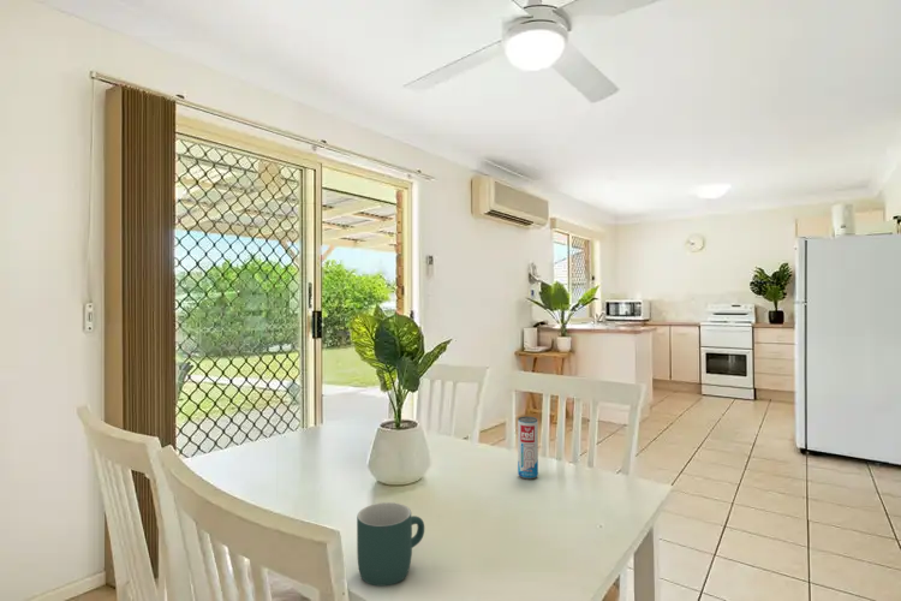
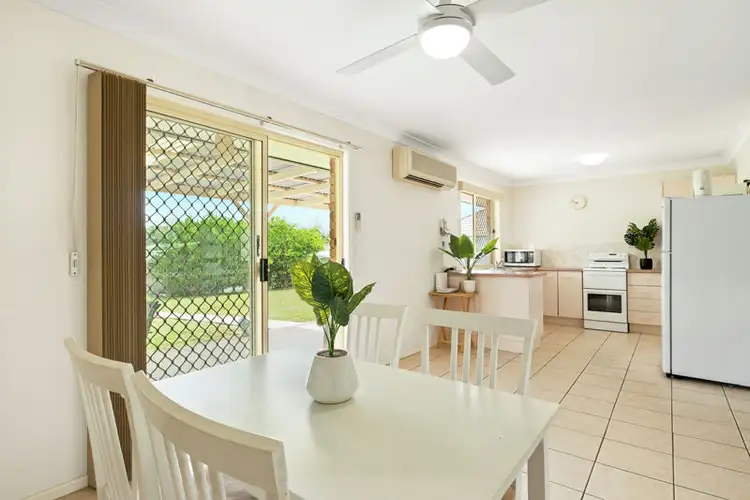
- beverage can [517,416,539,481]
- mug [356,501,425,588]
